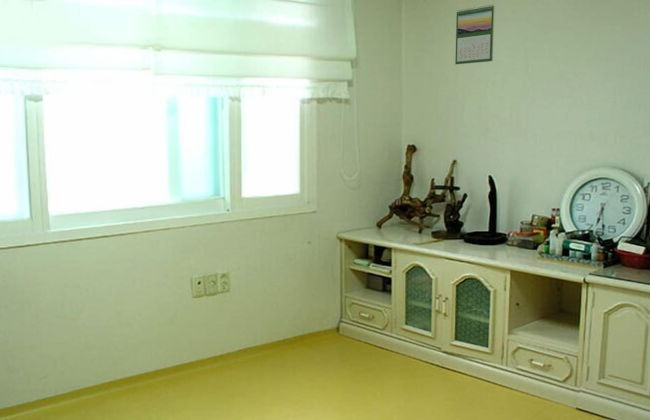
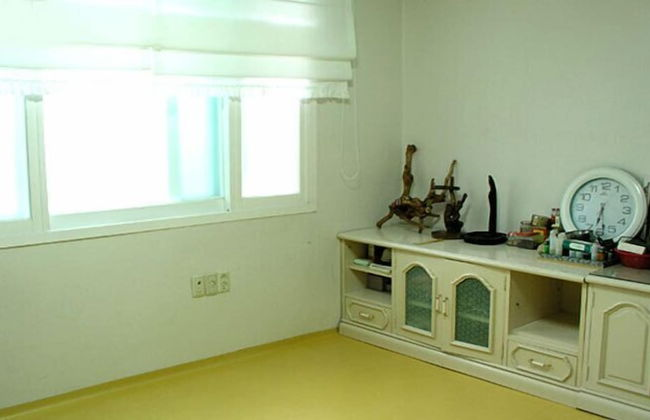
- calendar [454,4,495,65]
